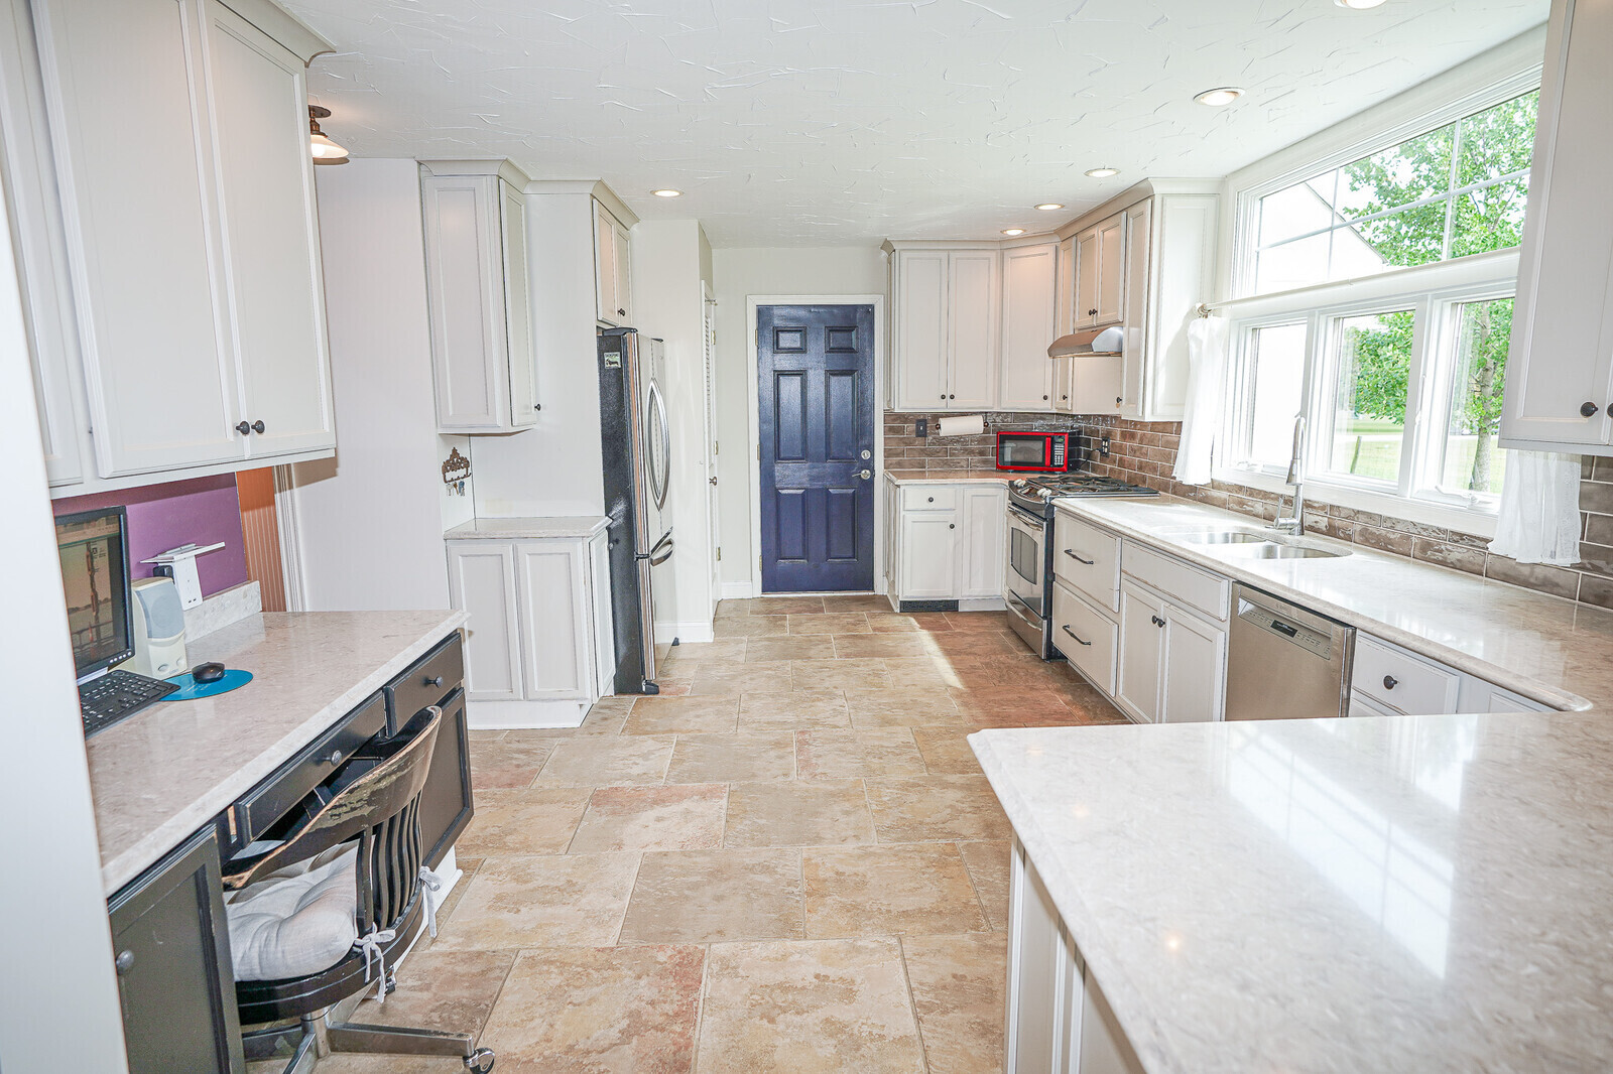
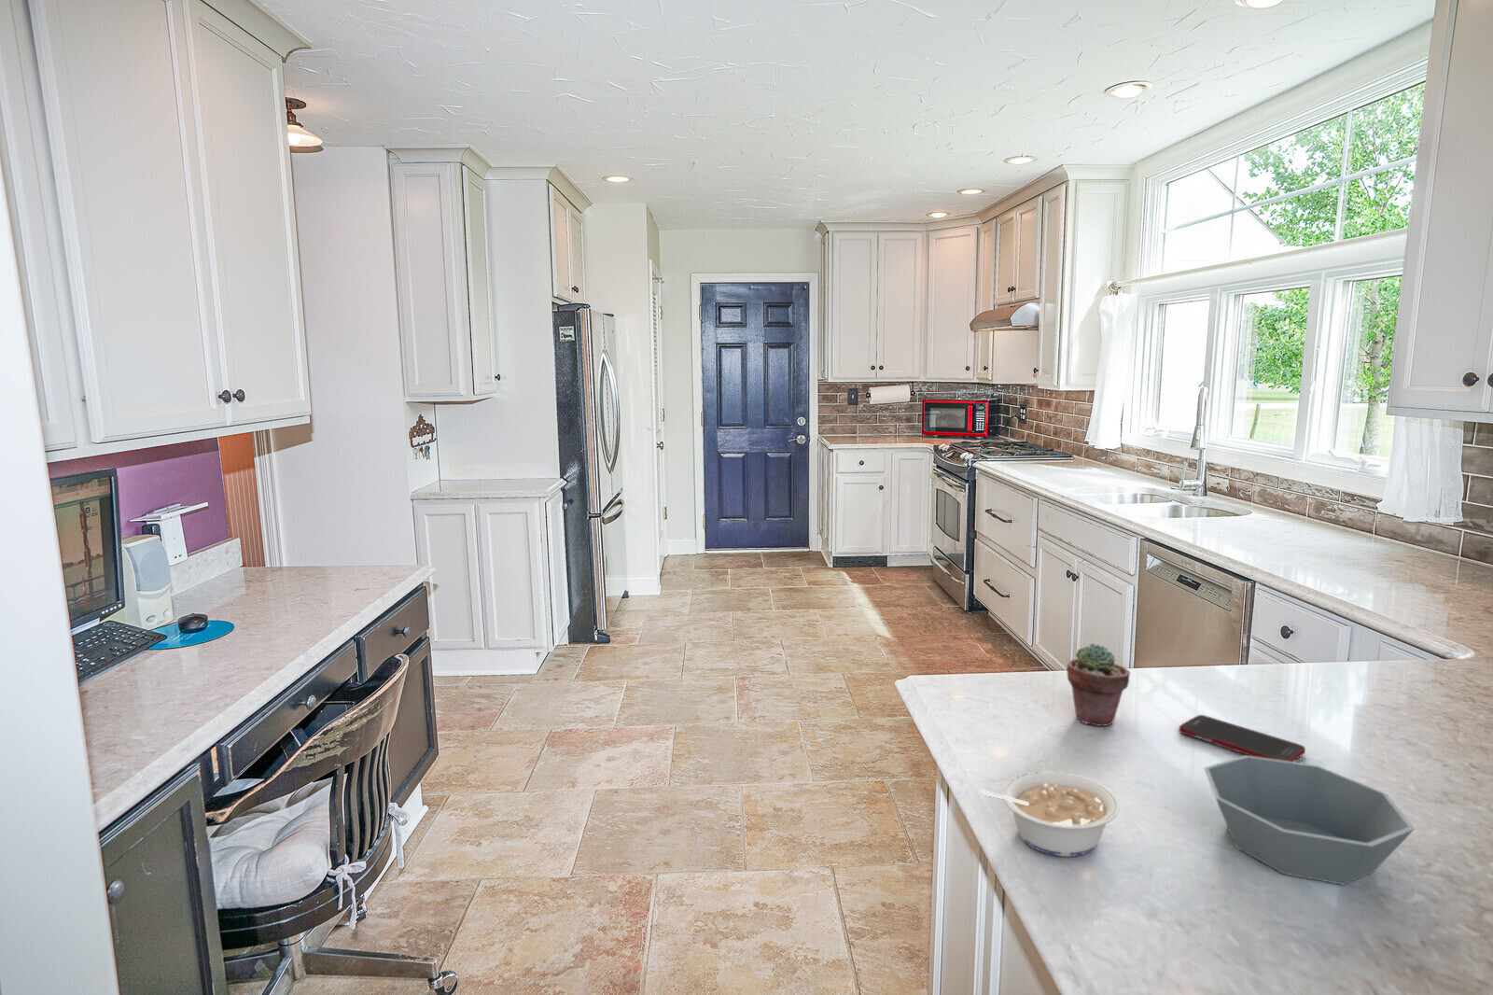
+ potted succulent [1066,642,1131,727]
+ legume [979,771,1120,857]
+ bowl [1203,754,1415,886]
+ cell phone [1178,714,1307,763]
